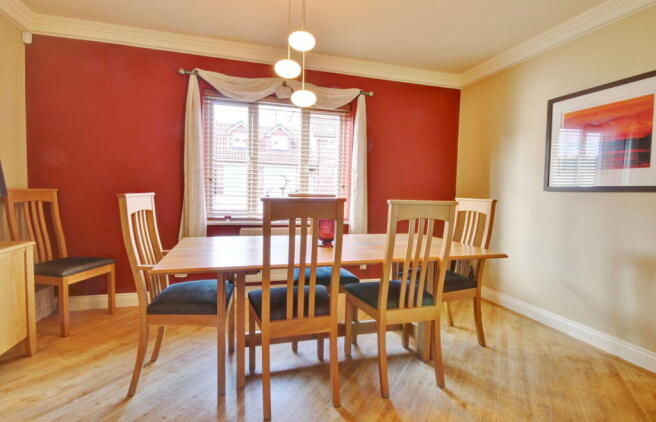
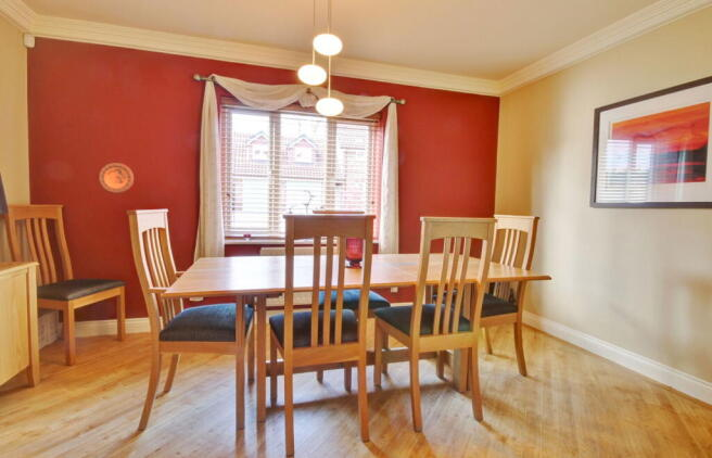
+ decorative plate [98,162,135,194]
